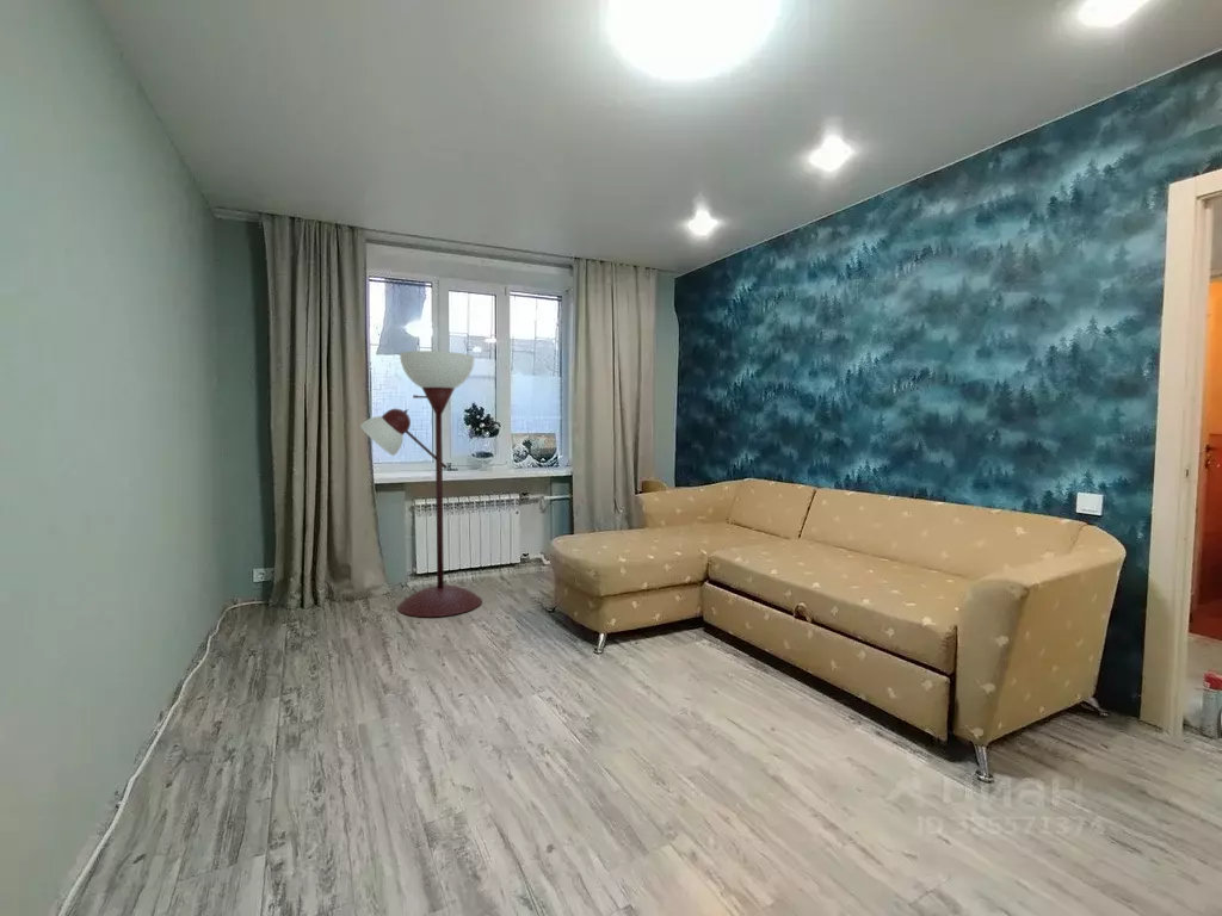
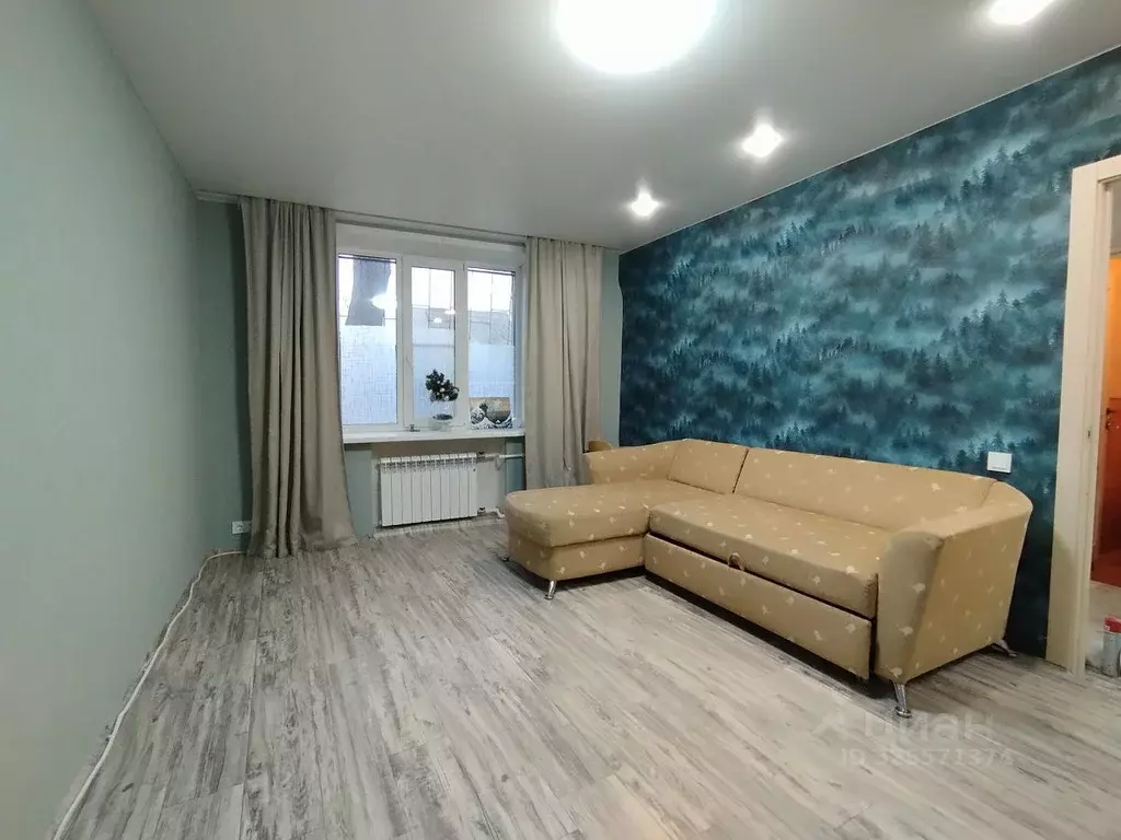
- floor lamp [359,349,483,618]
